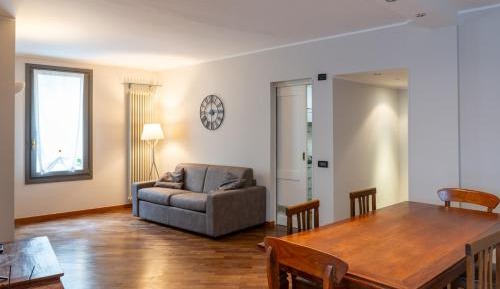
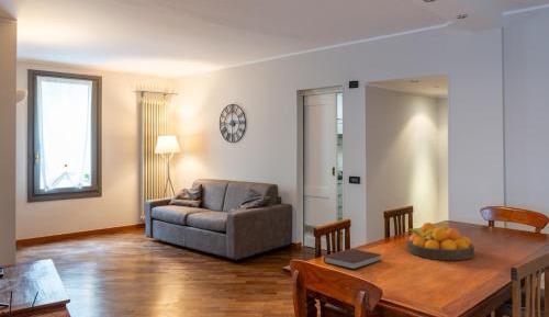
+ notebook [323,248,382,271]
+ fruit bowl [406,222,475,261]
